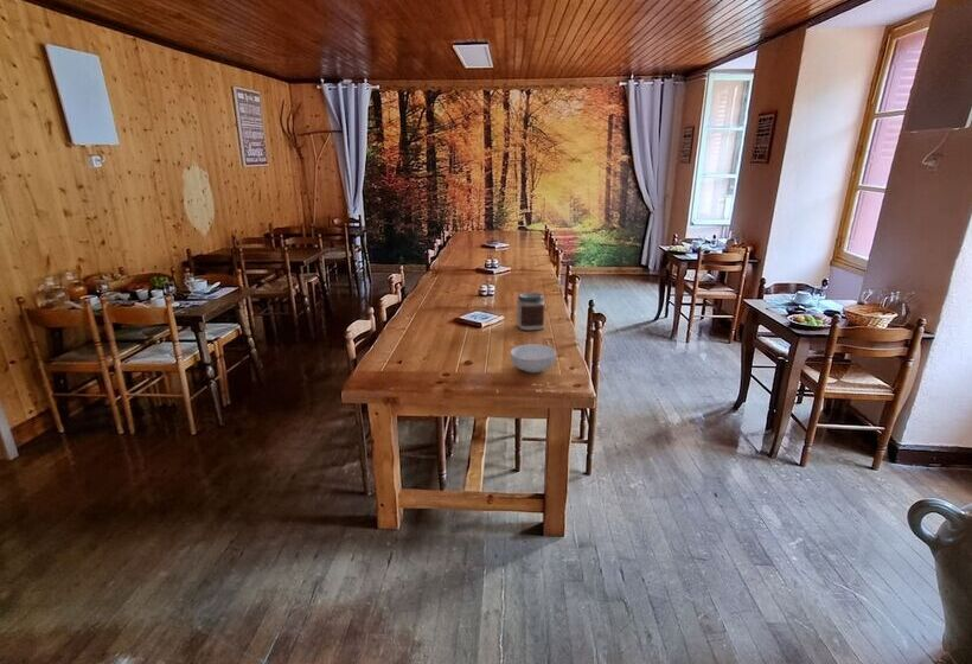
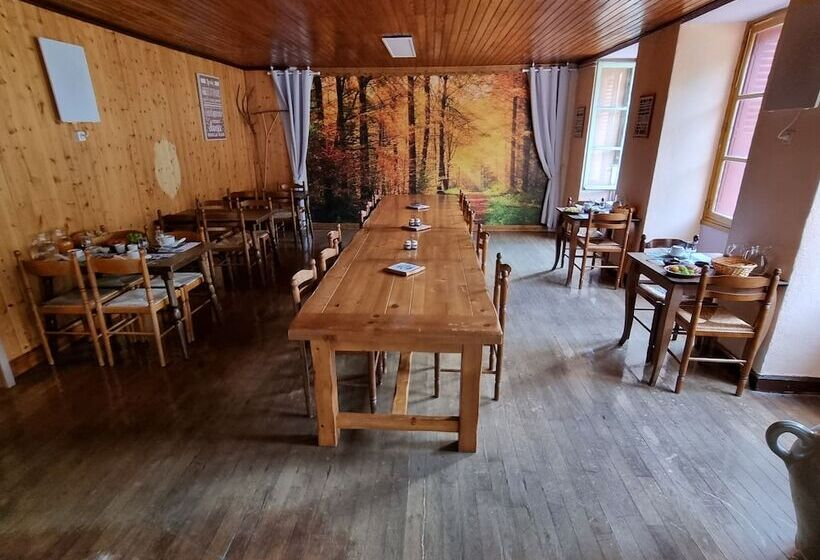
- cereal bowl [510,343,557,374]
- jar [516,292,545,331]
